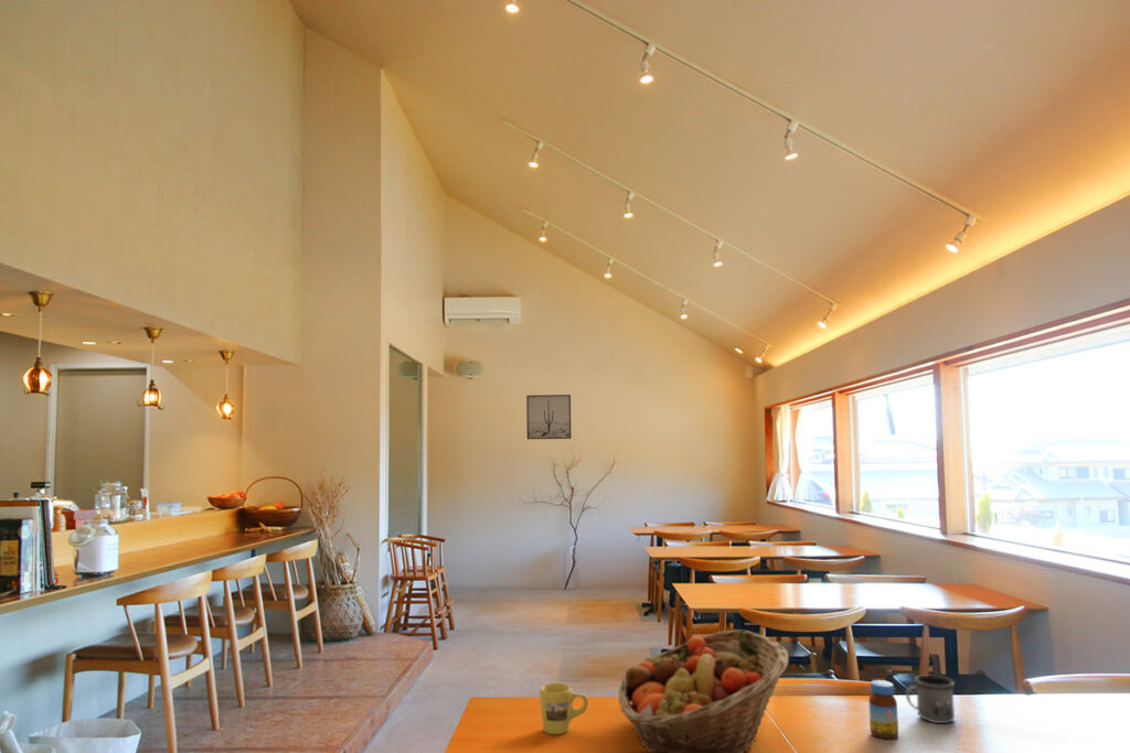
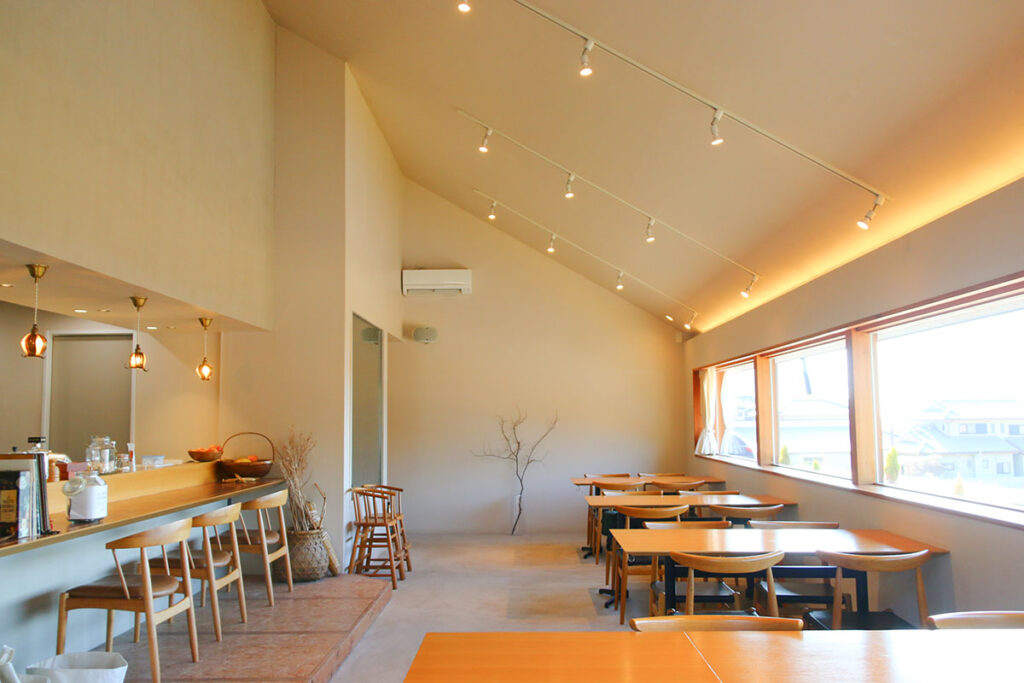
- mug [539,681,589,735]
- mug [905,675,956,724]
- wall art [525,394,573,440]
- jar [867,679,899,740]
- fruit basket [617,628,789,753]
